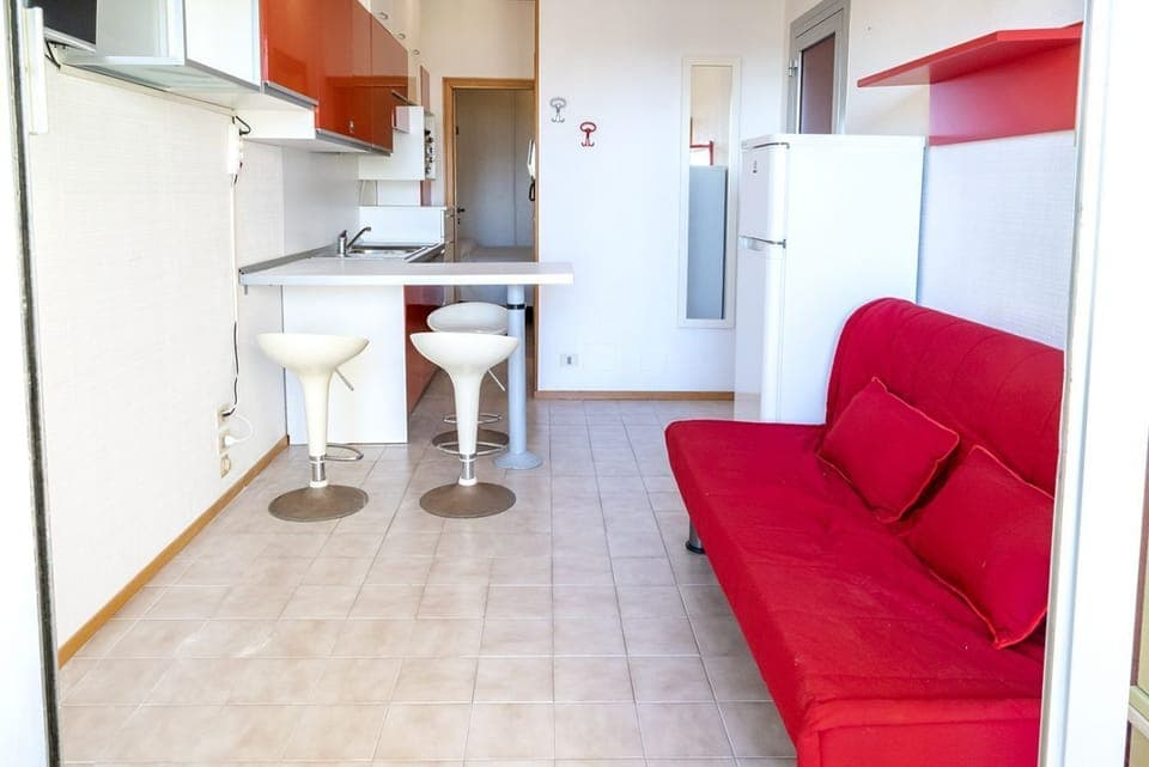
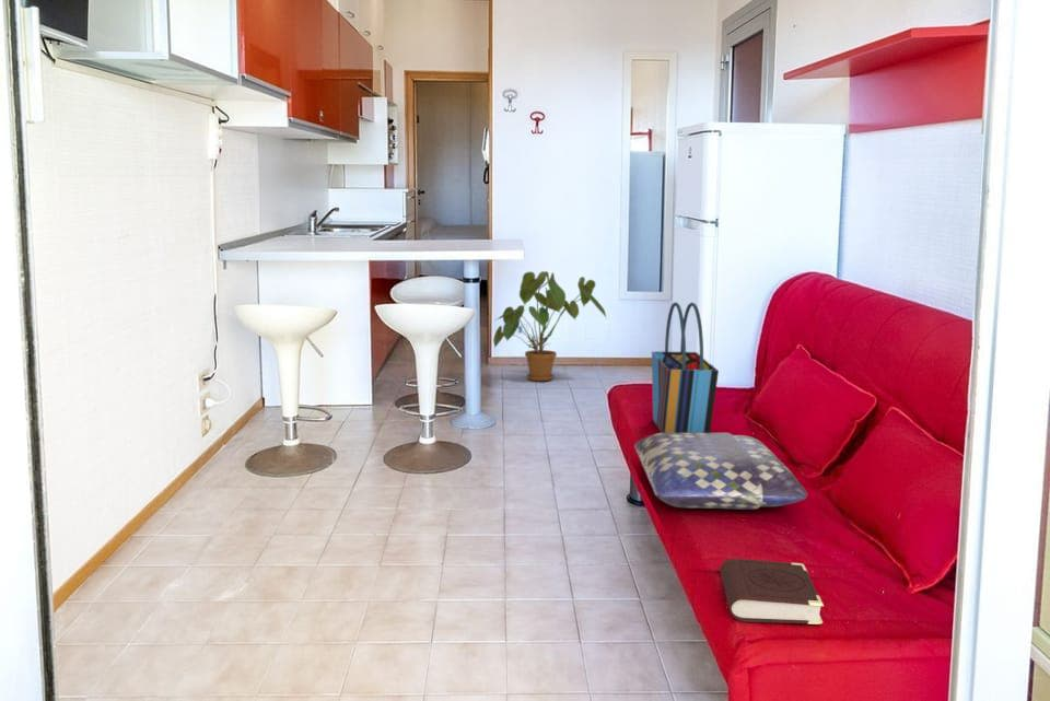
+ book [719,558,825,626]
+ house plant [492,270,608,382]
+ cushion [633,432,808,511]
+ tote bag [651,301,720,433]
